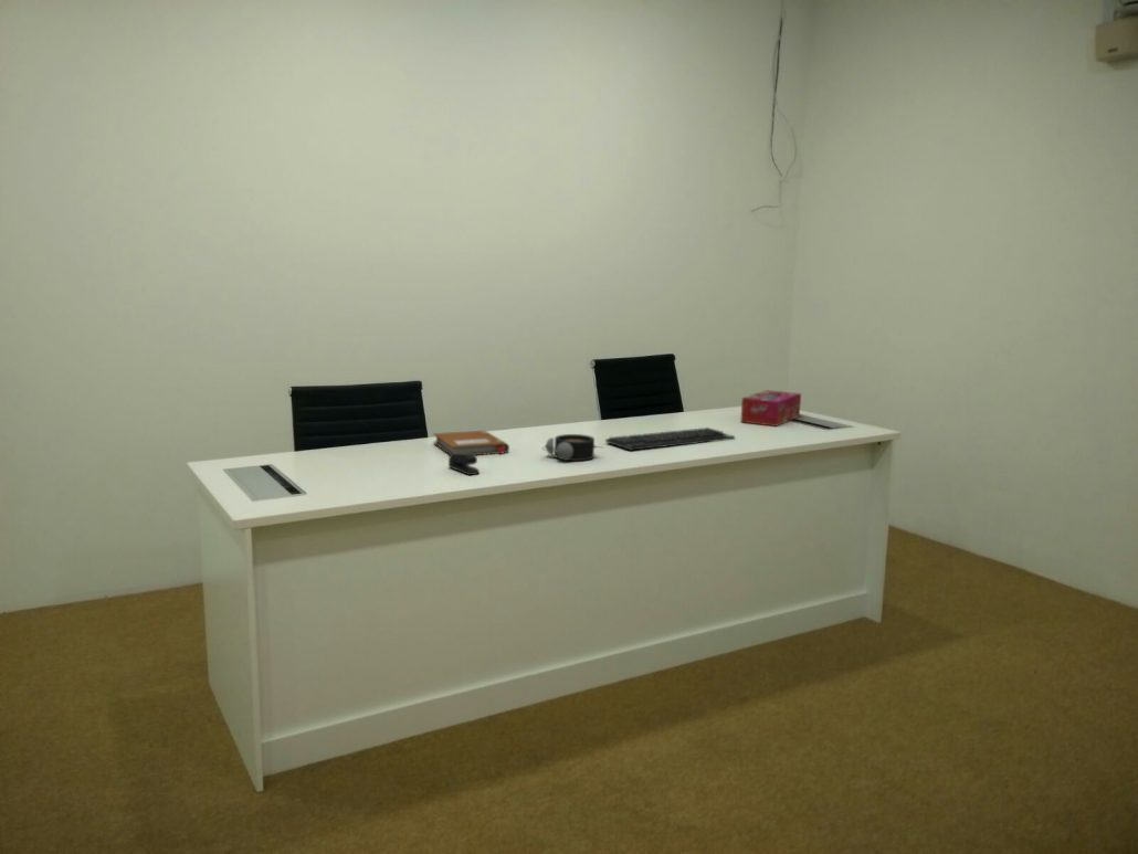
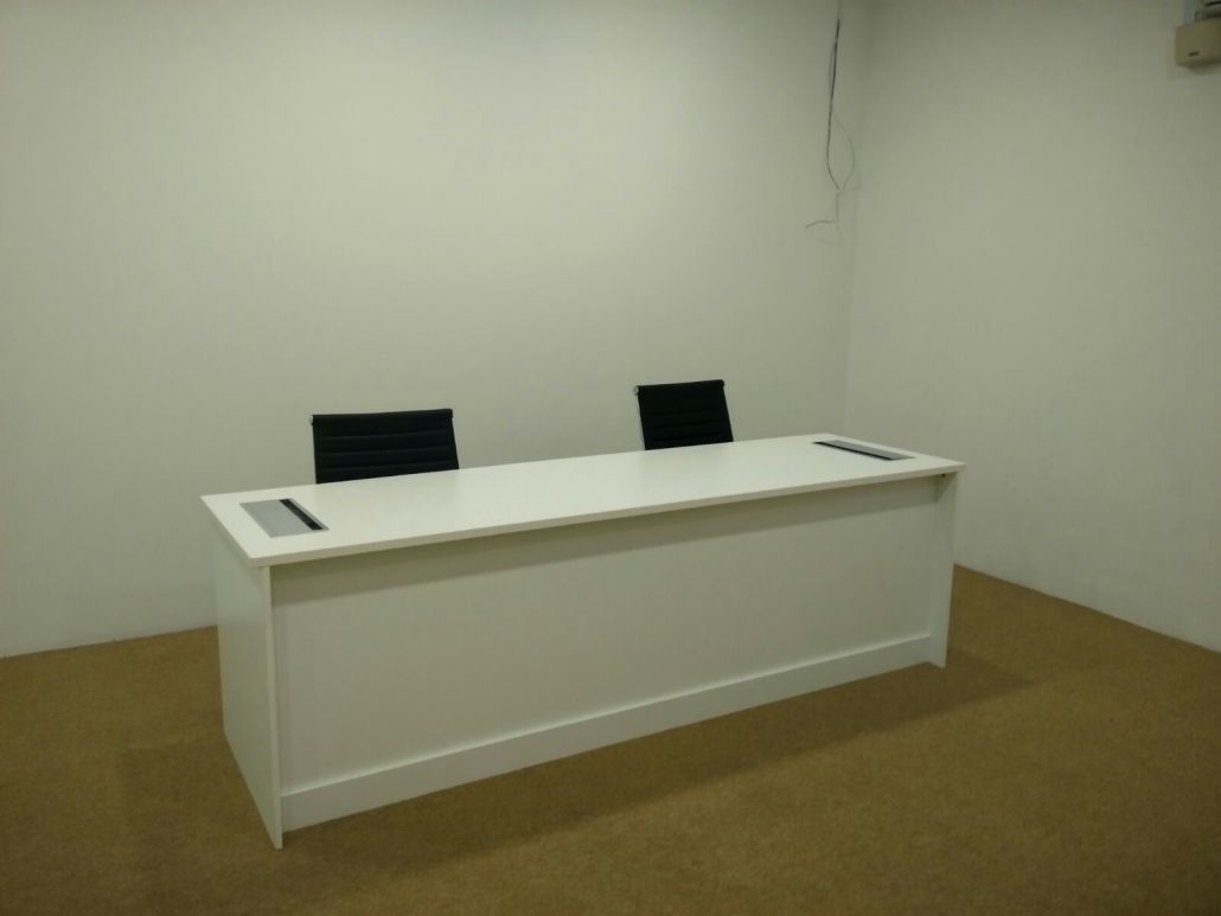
- notebook [432,430,510,456]
- alarm clock [541,433,604,462]
- stapler [447,453,481,476]
- keyboard [604,426,736,452]
- tissue box [739,389,802,428]
